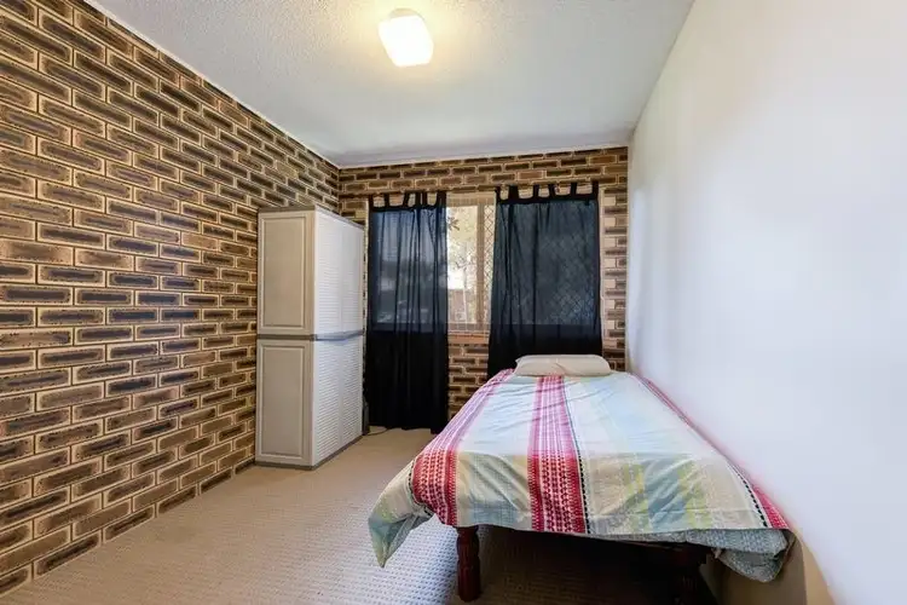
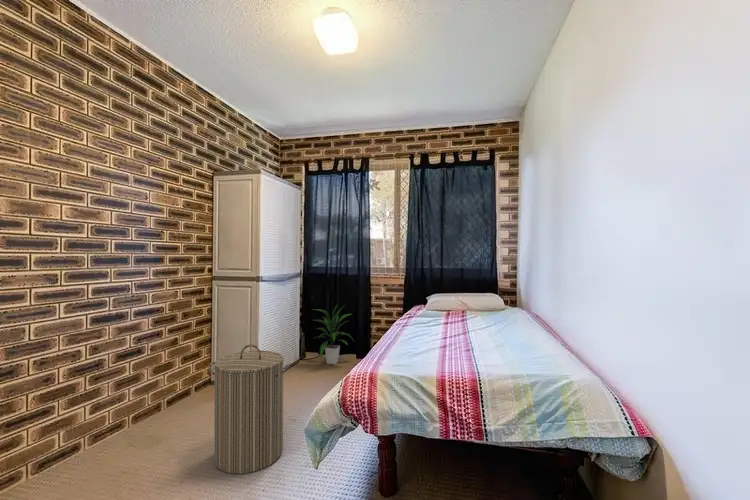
+ laundry hamper [207,343,291,475]
+ indoor plant [310,303,355,365]
